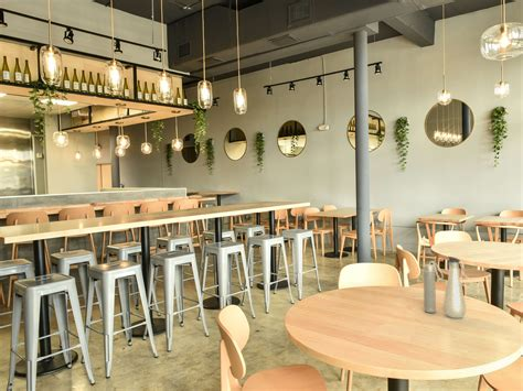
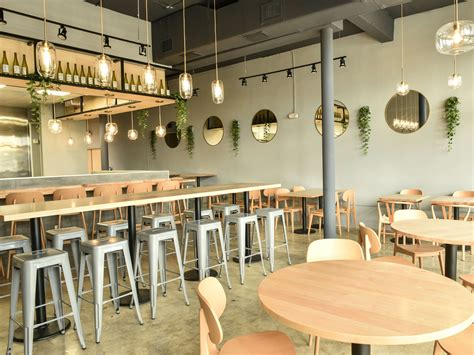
- water bottle [423,256,473,319]
